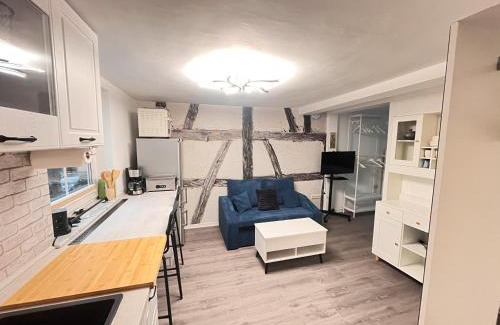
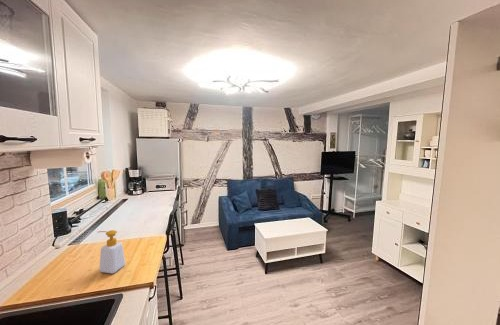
+ soap bottle [98,229,126,274]
